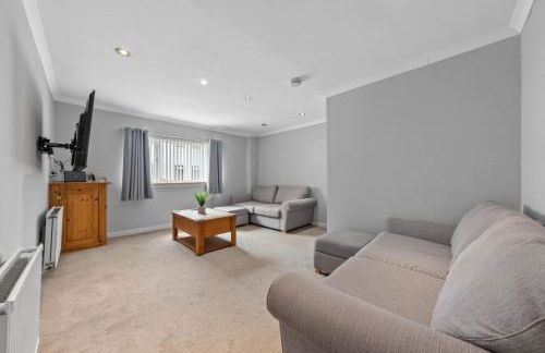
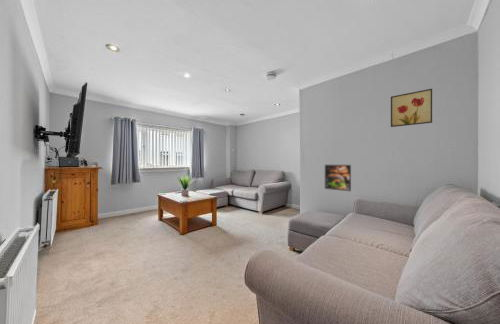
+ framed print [324,164,352,192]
+ wall art [390,88,433,128]
